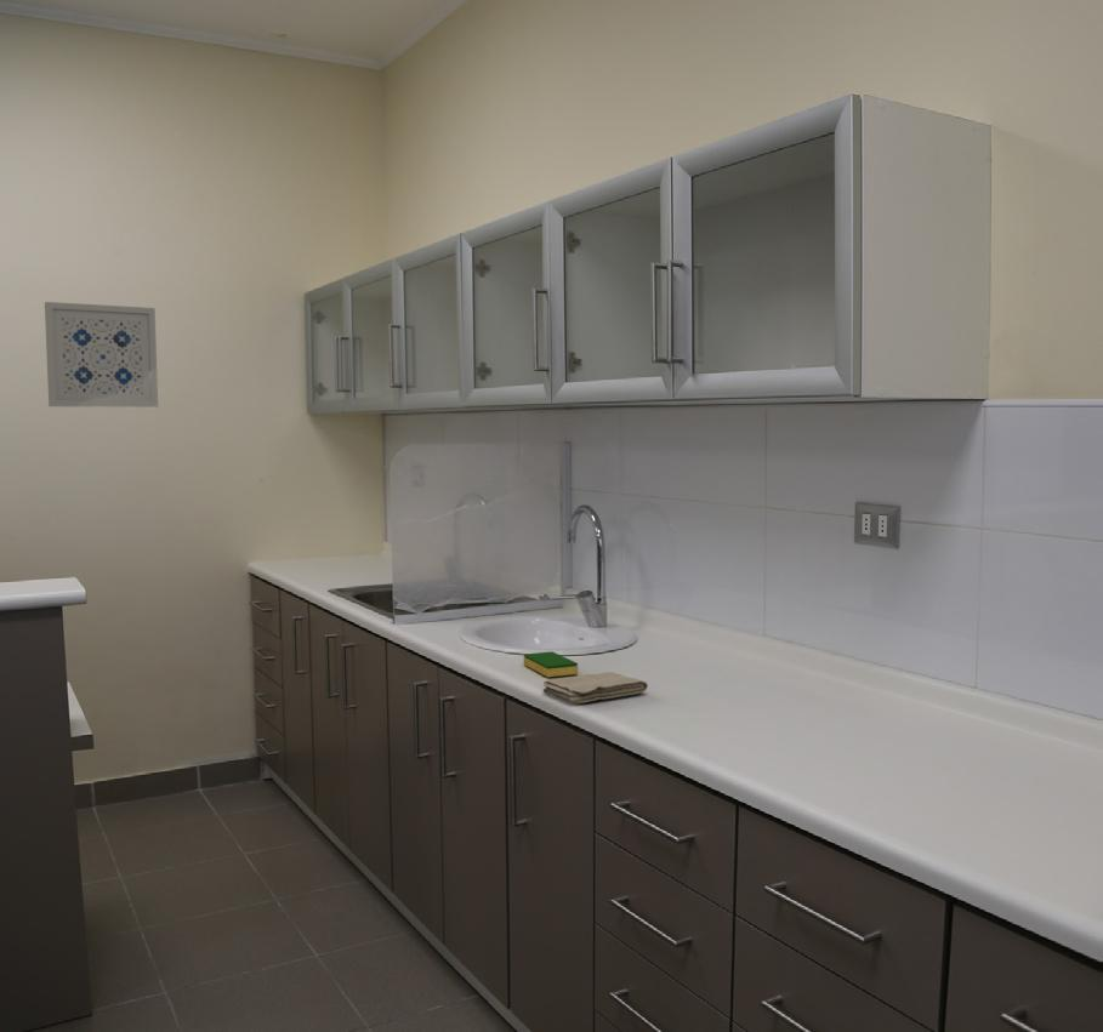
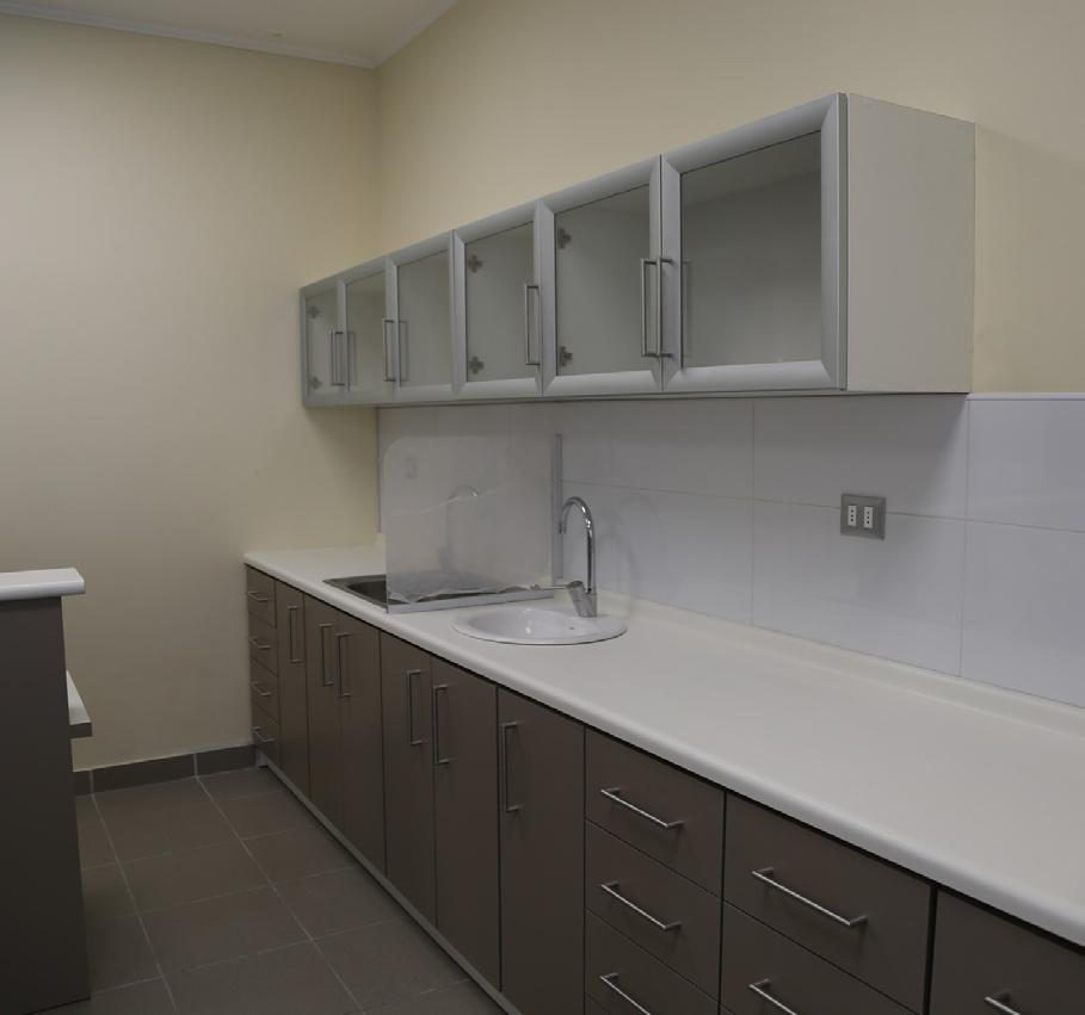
- dish sponge [523,650,579,678]
- washcloth [542,671,649,705]
- wall art [44,301,159,409]
